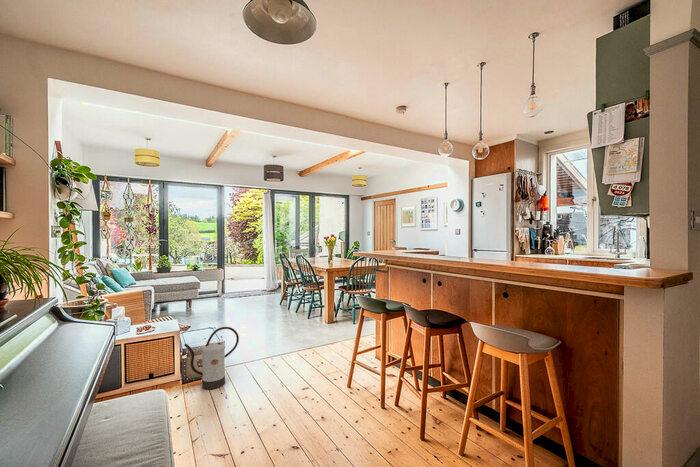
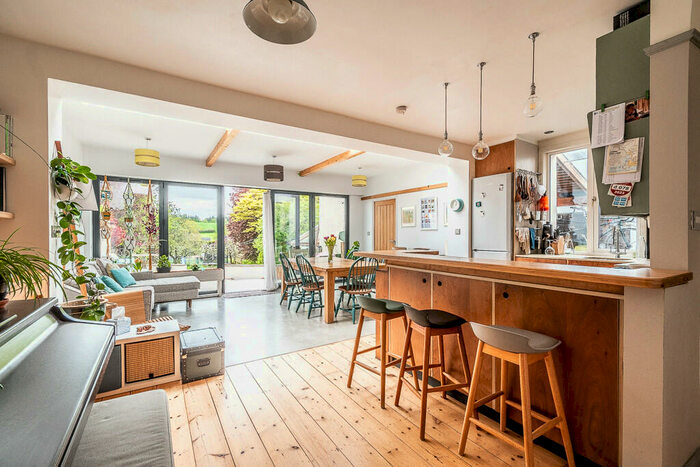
- watering can [183,326,240,391]
